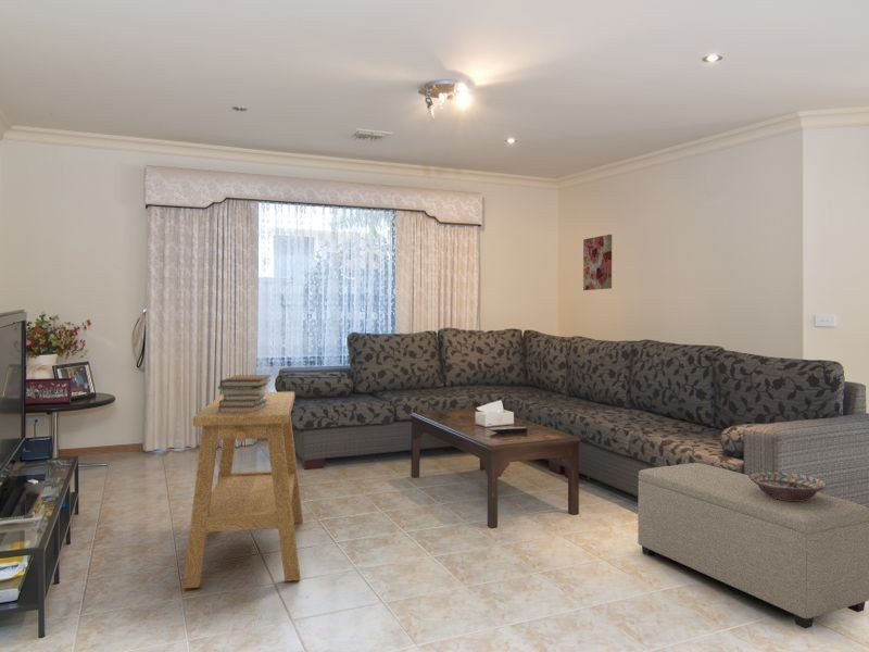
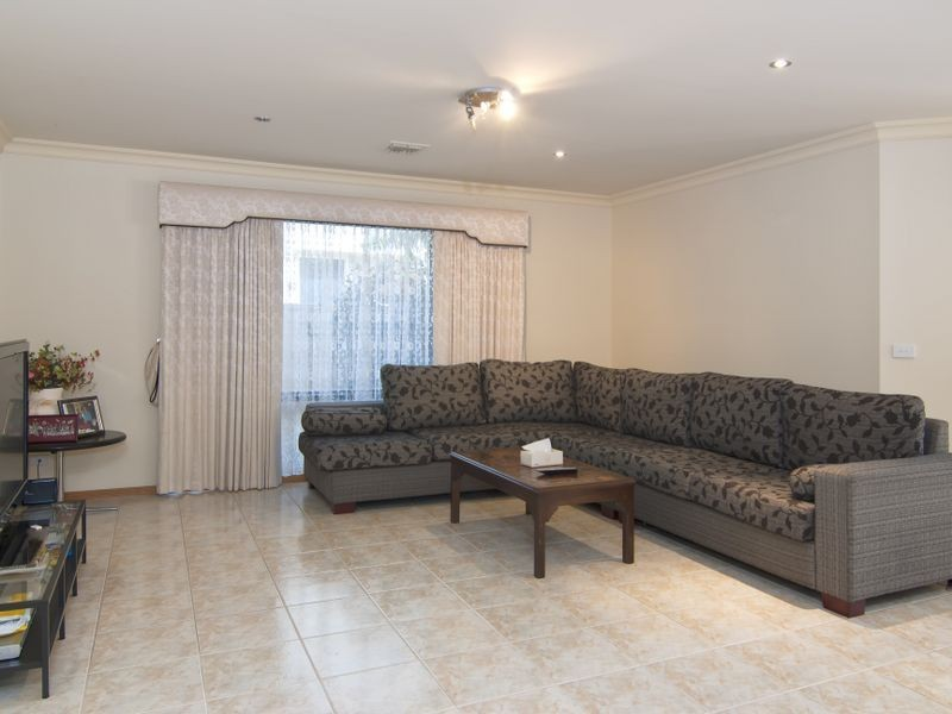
- ottoman [637,462,869,630]
- side table [181,390,304,589]
- decorative bowl [748,471,828,501]
- wall art [582,234,613,291]
- book stack [217,374,272,412]
